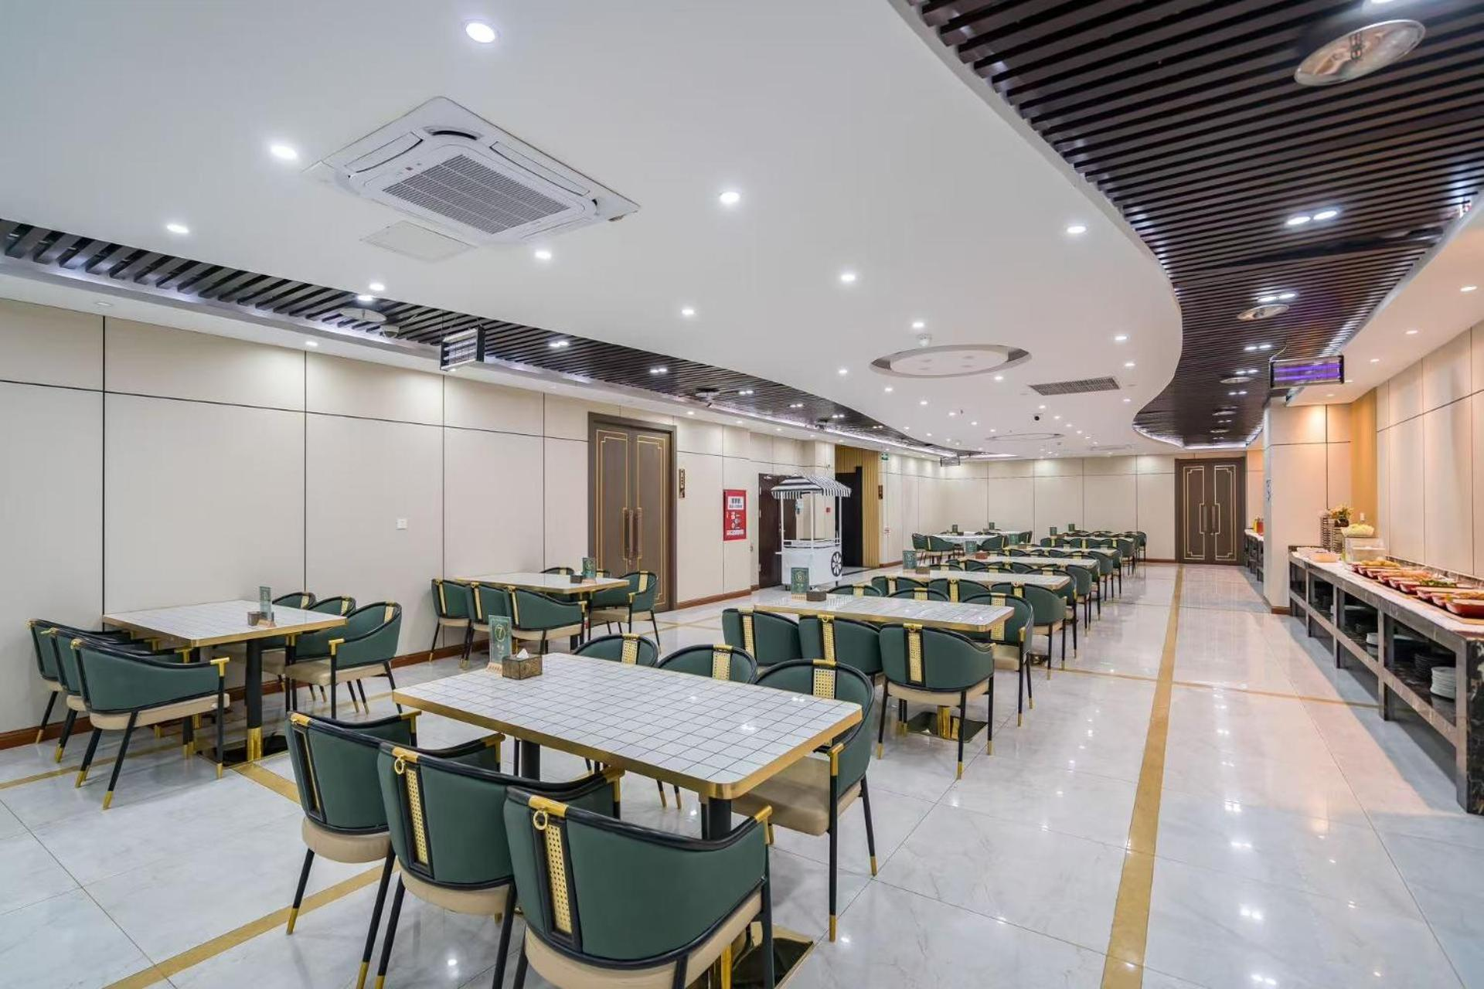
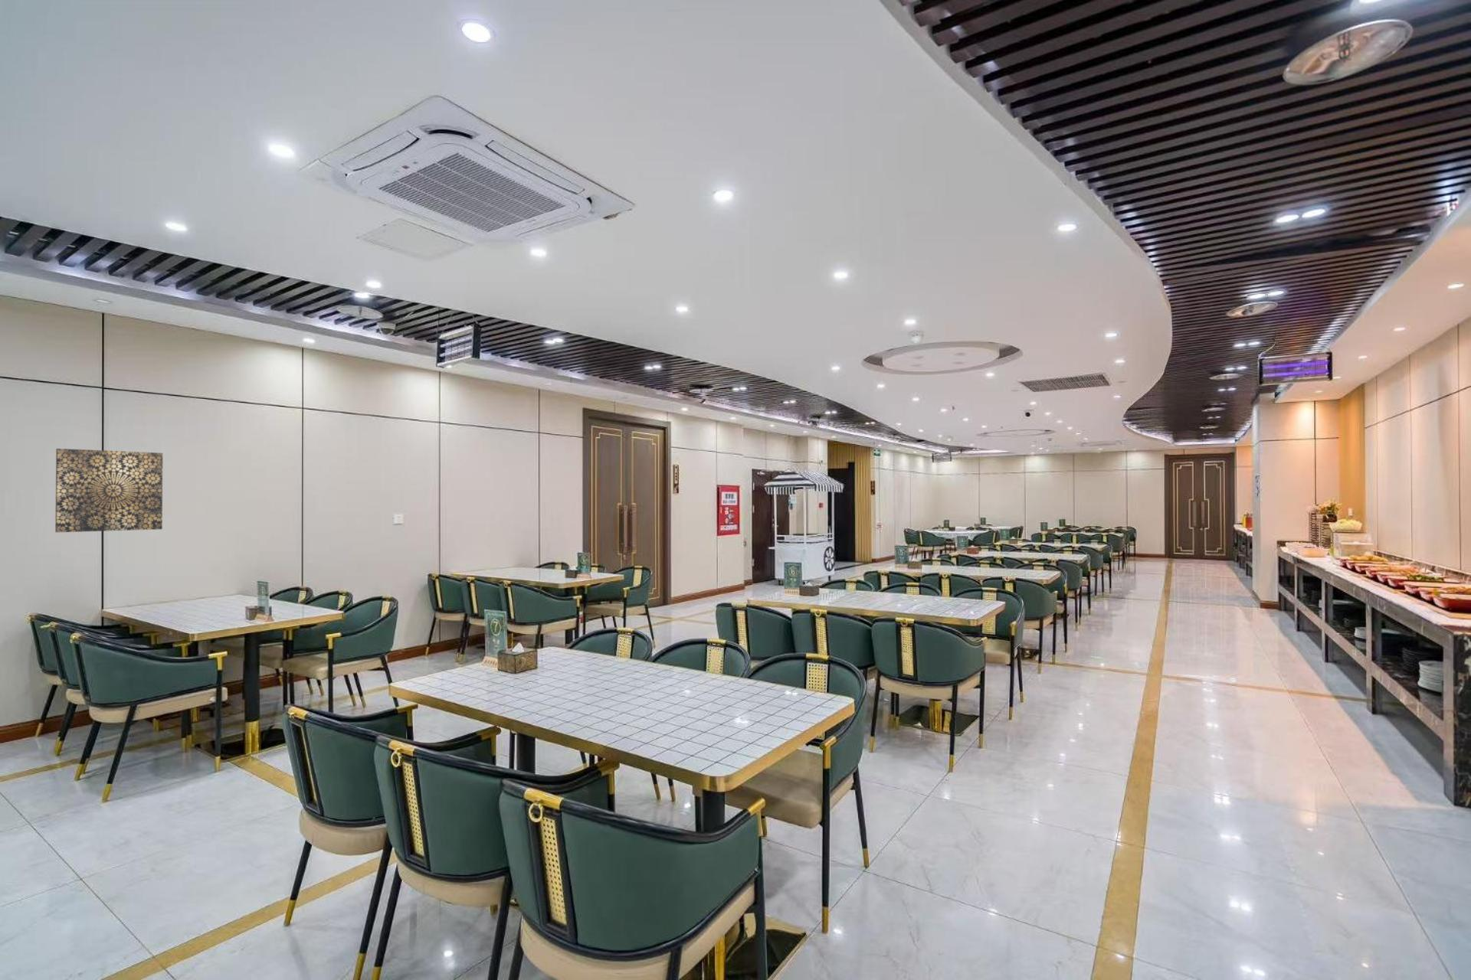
+ wall art [55,447,163,533]
